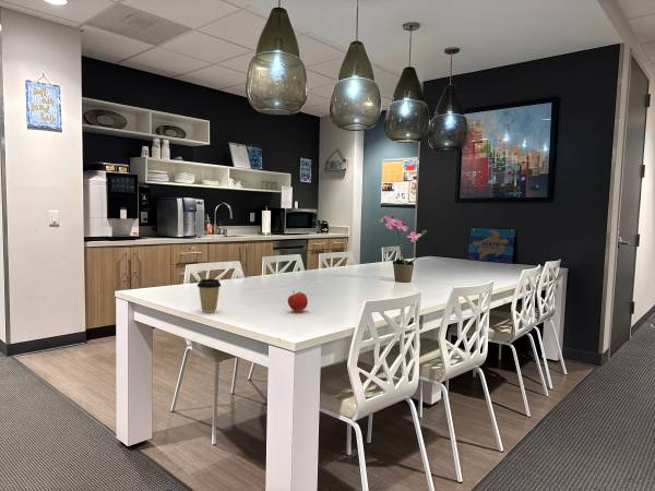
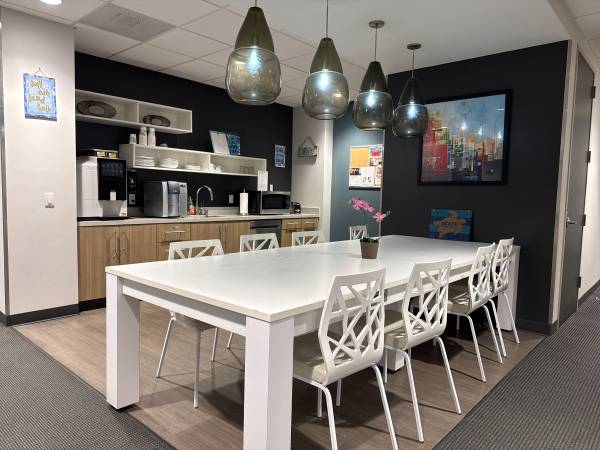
- fruit [287,289,309,313]
- coffee cup [196,278,222,314]
